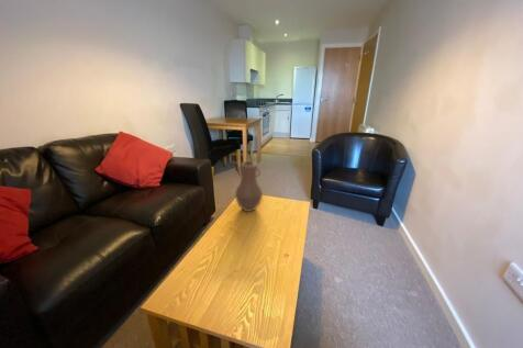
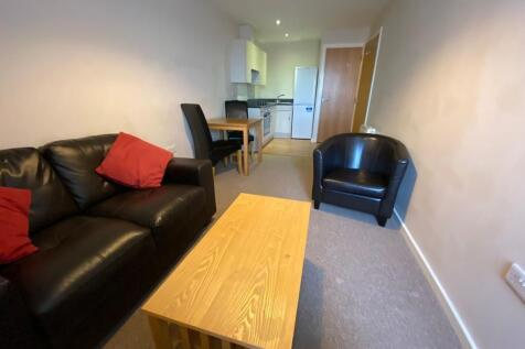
- vase [234,160,264,213]
